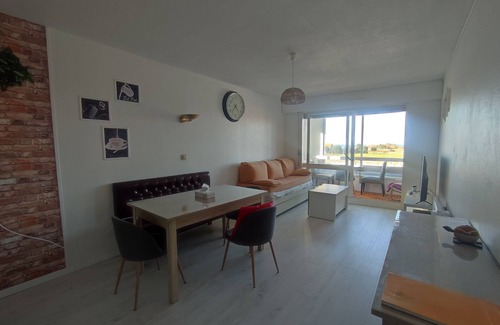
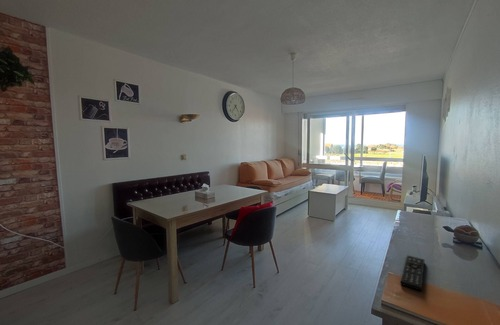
+ remote control [400,254,425,292]
